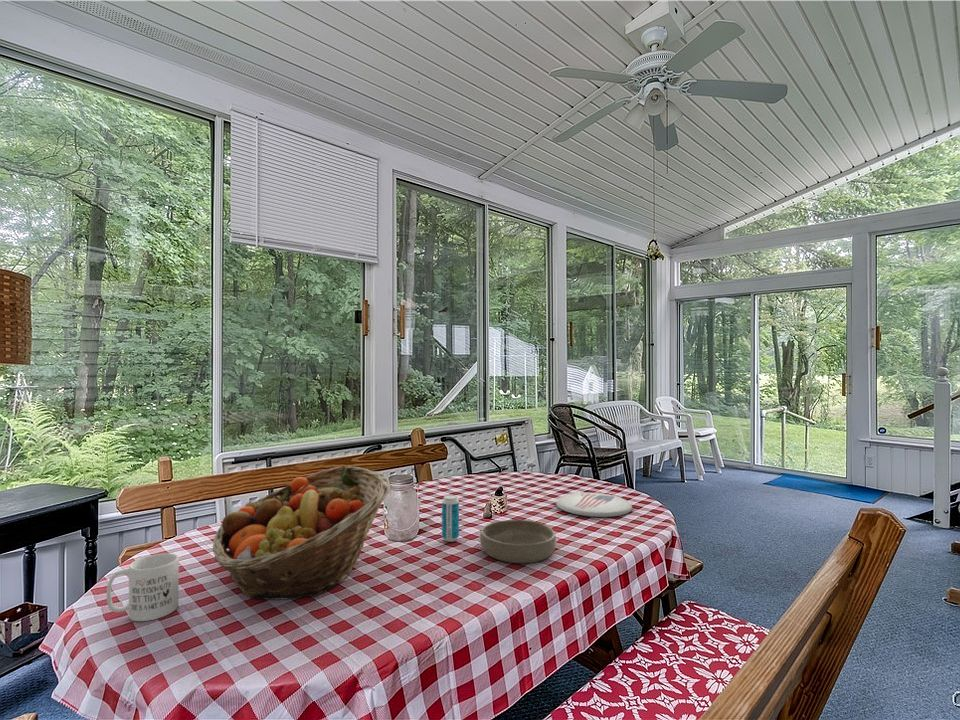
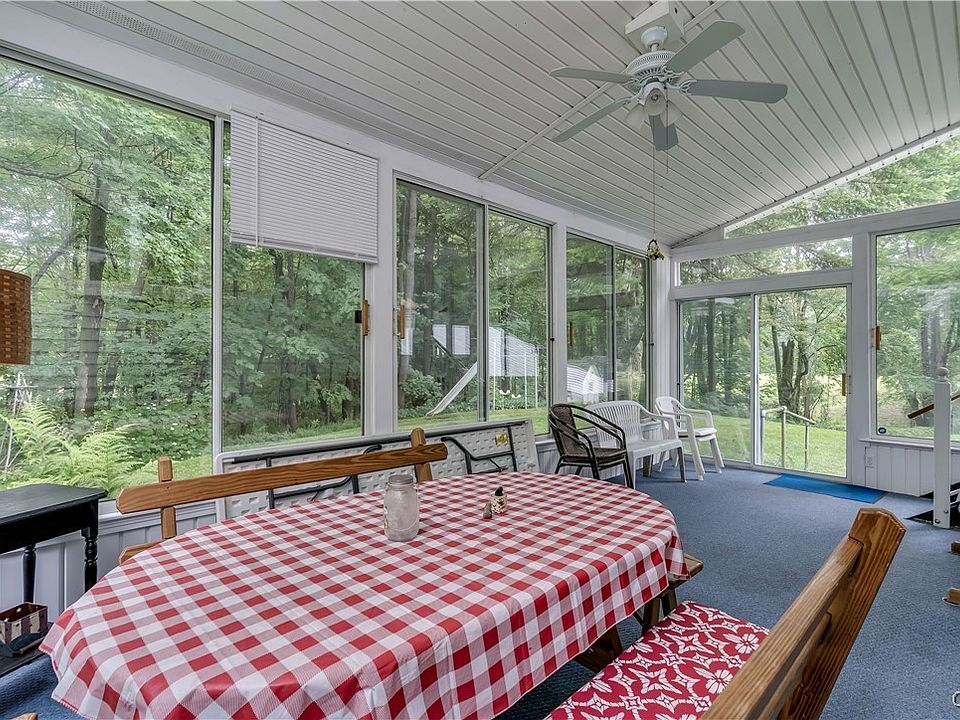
- mug [106,552,180,622]
- fruit basket [212,465,391,601]
- plate [555,492,633,518]
- bowl [479,519,557,564]
- beverage can [441,494,460,543]
